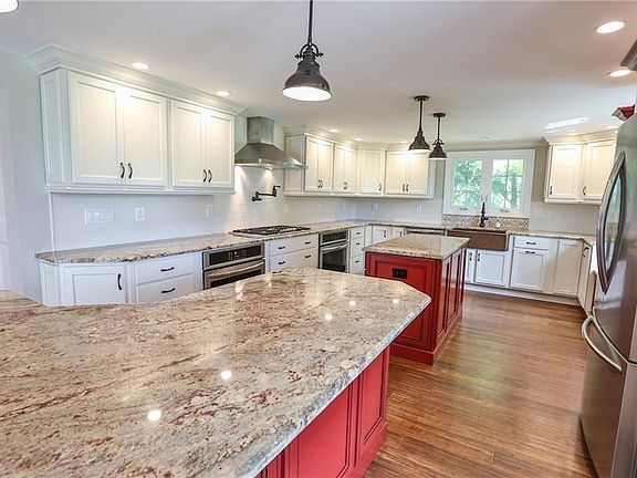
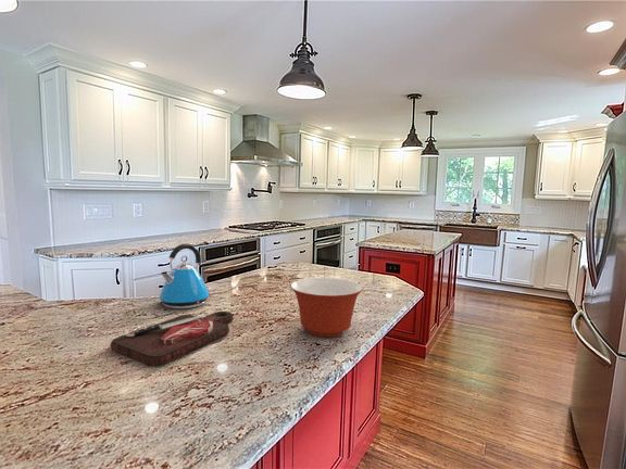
+ cutting board [109,310,235,367]
+ mixing bowl [289,277,364,338]
+ kettle [158,242,210,309]
